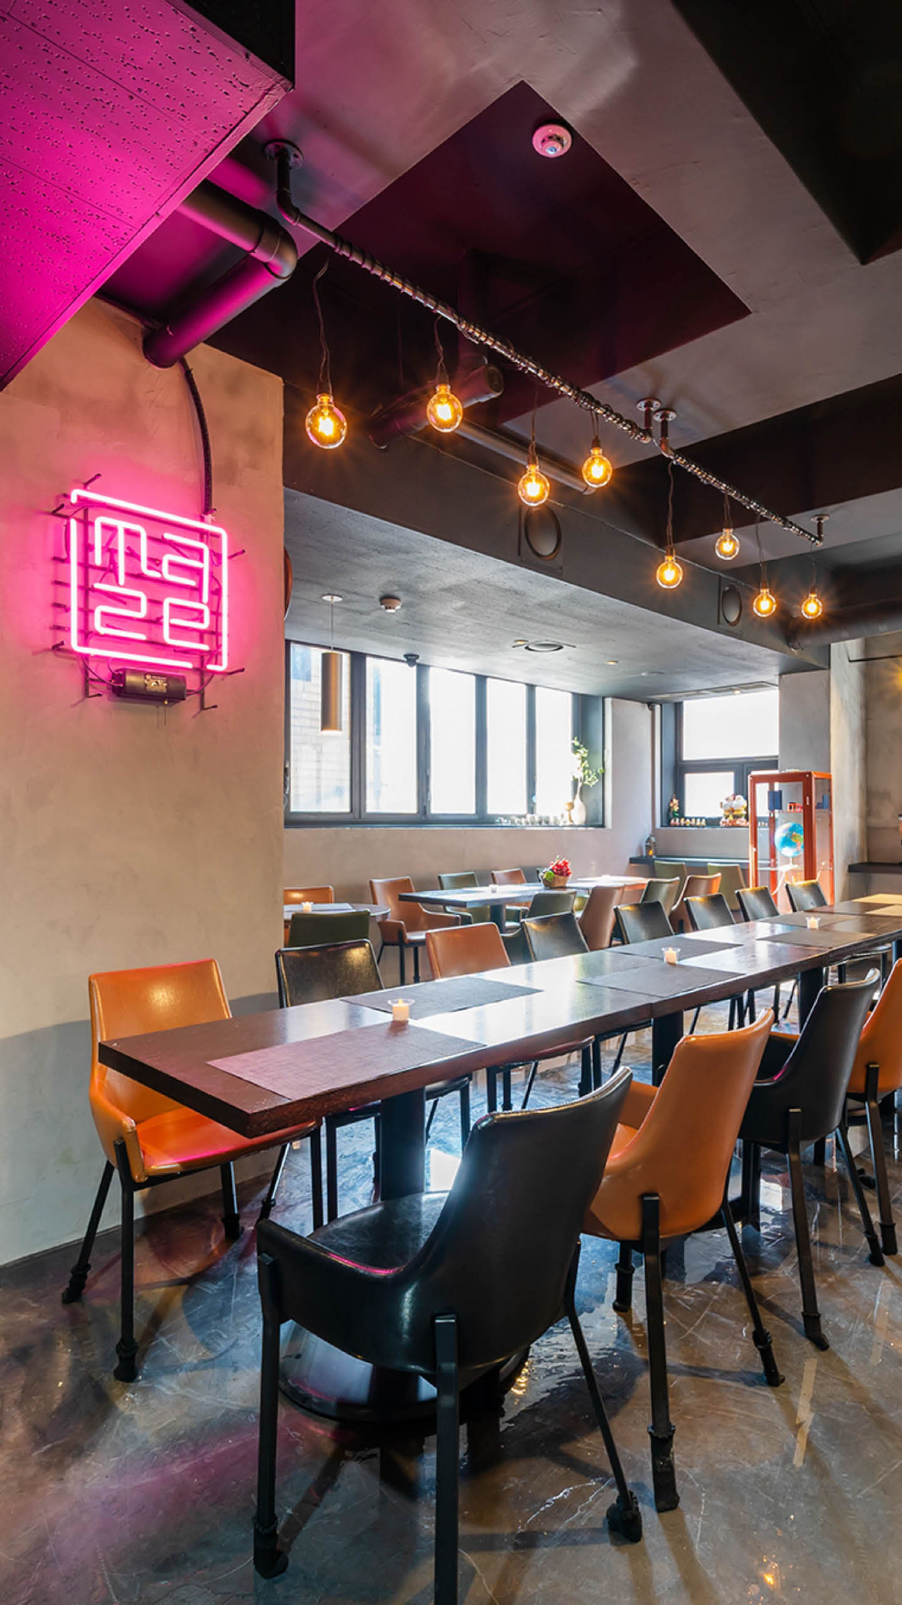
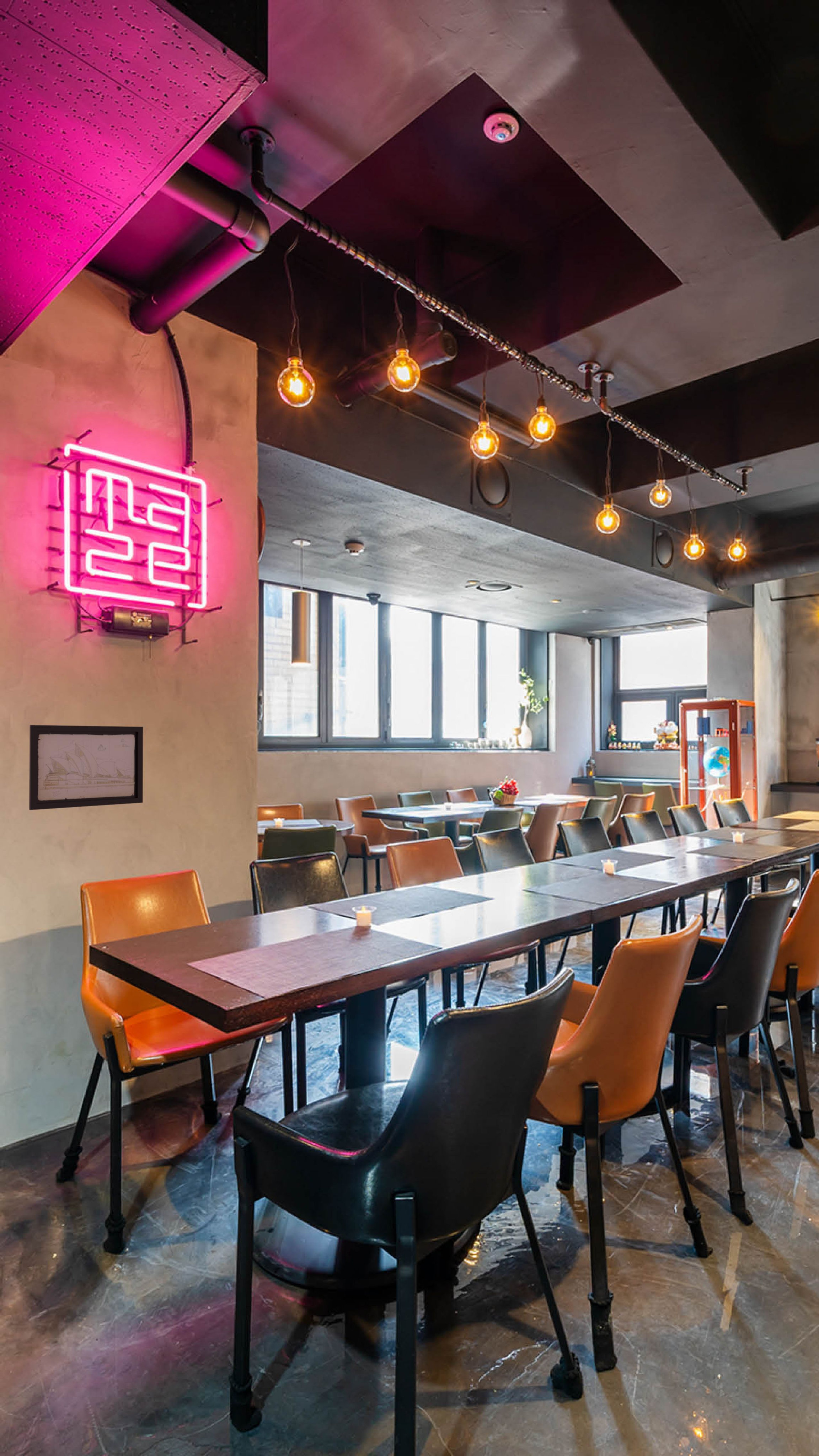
+ wall art [29,724,144,810]
